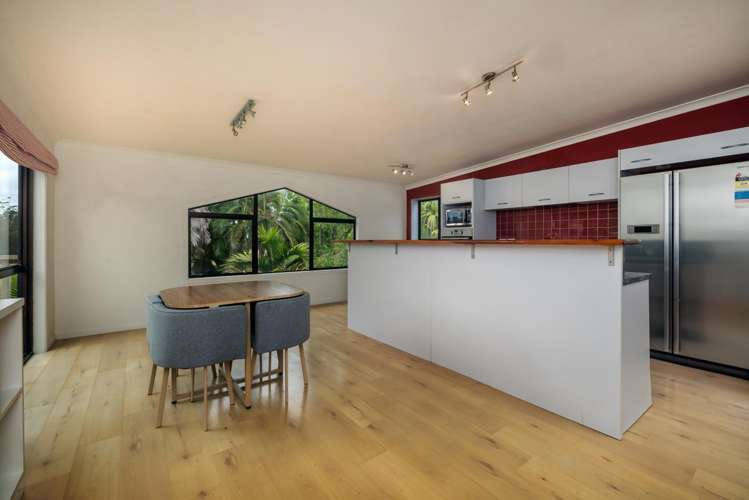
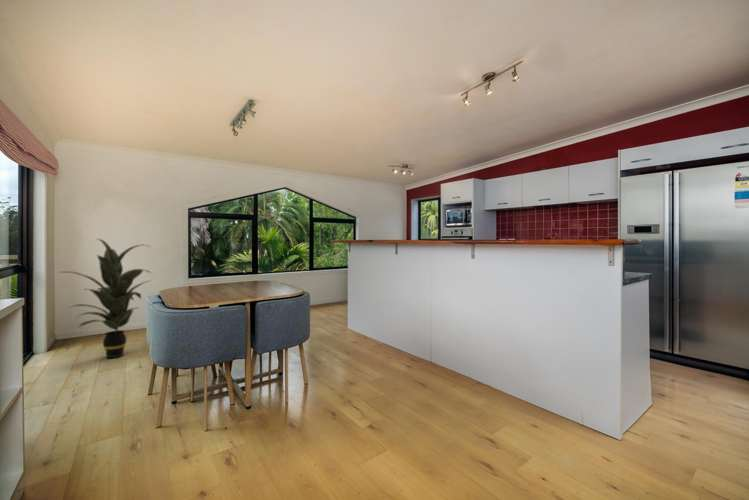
+ indoor plant [57,238,152,359]
